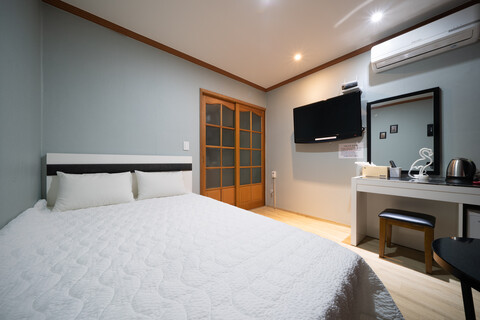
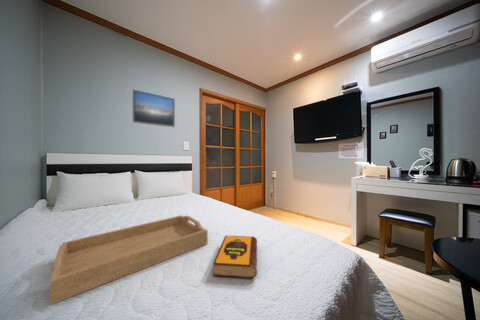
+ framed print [131,88,176,129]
+ hardback book [212,235,258,280]
+ serving tray [49,214,209,306]
